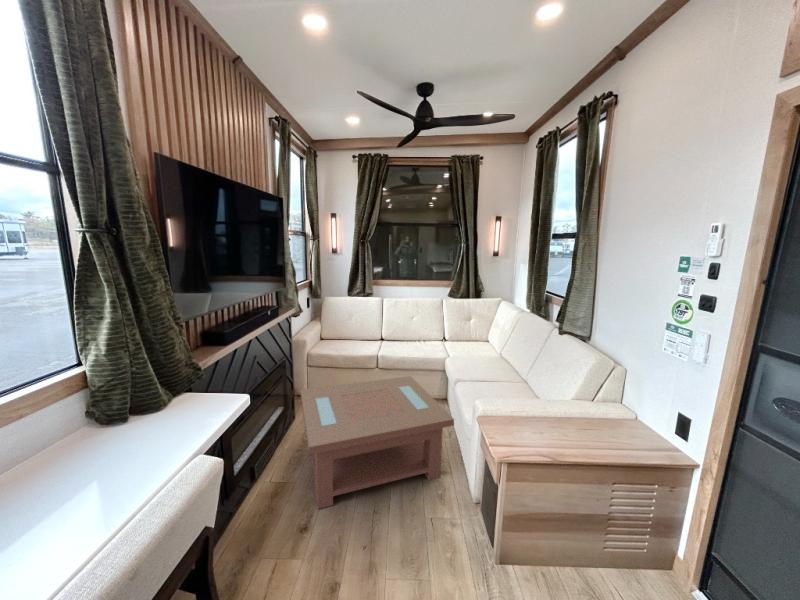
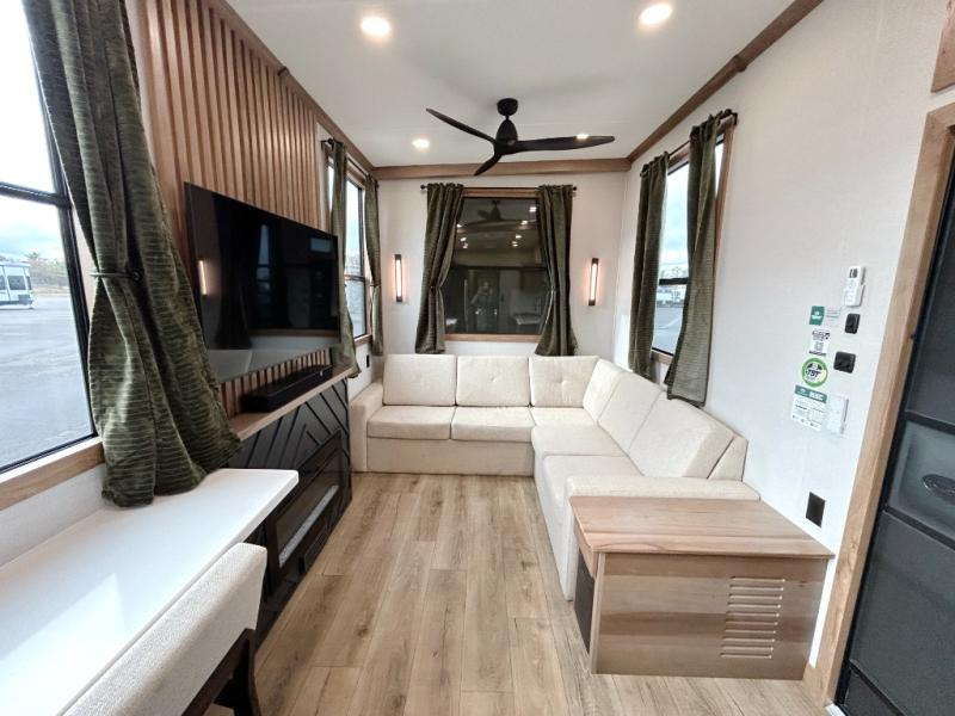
- coffee table [300,375,455,510]
